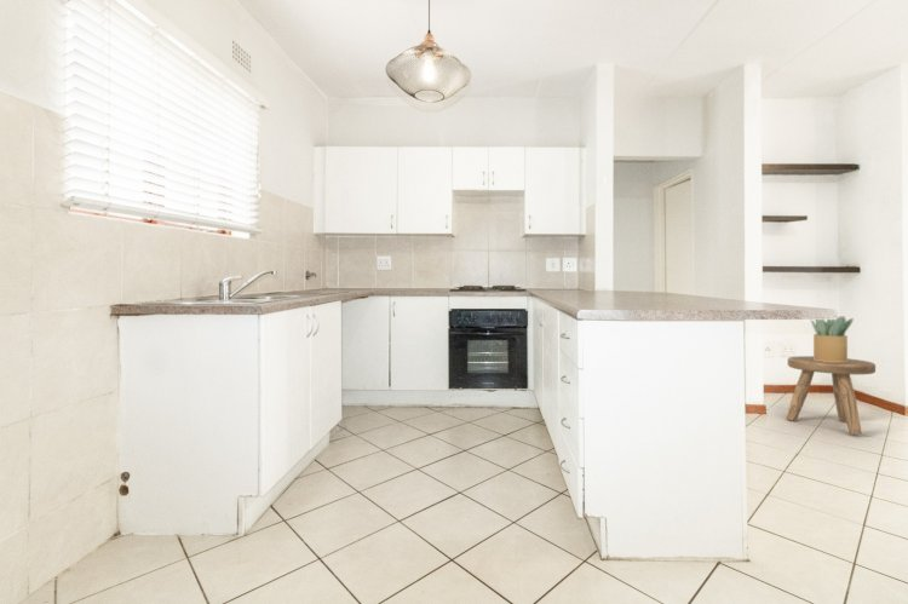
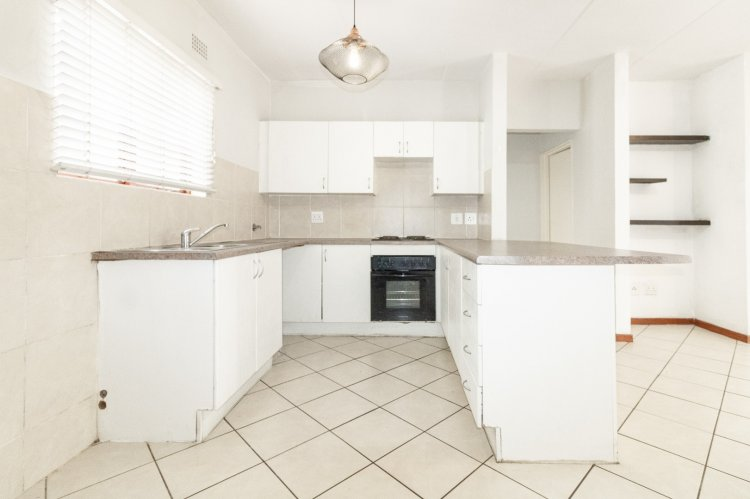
- potted plant [810,315,855,362]
- stool [786,355,877,435]
